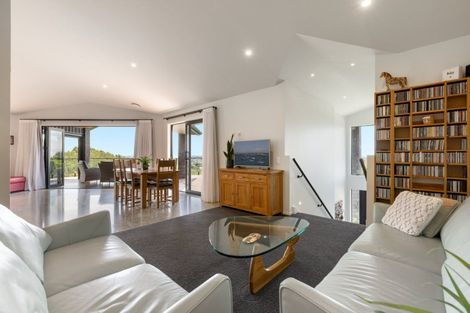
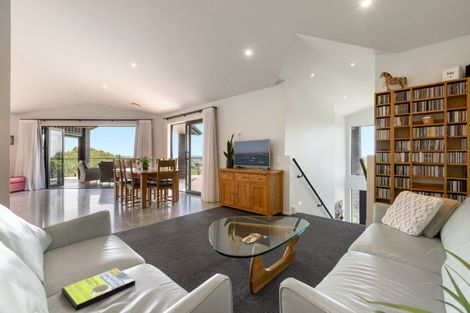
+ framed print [61,267,136,312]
